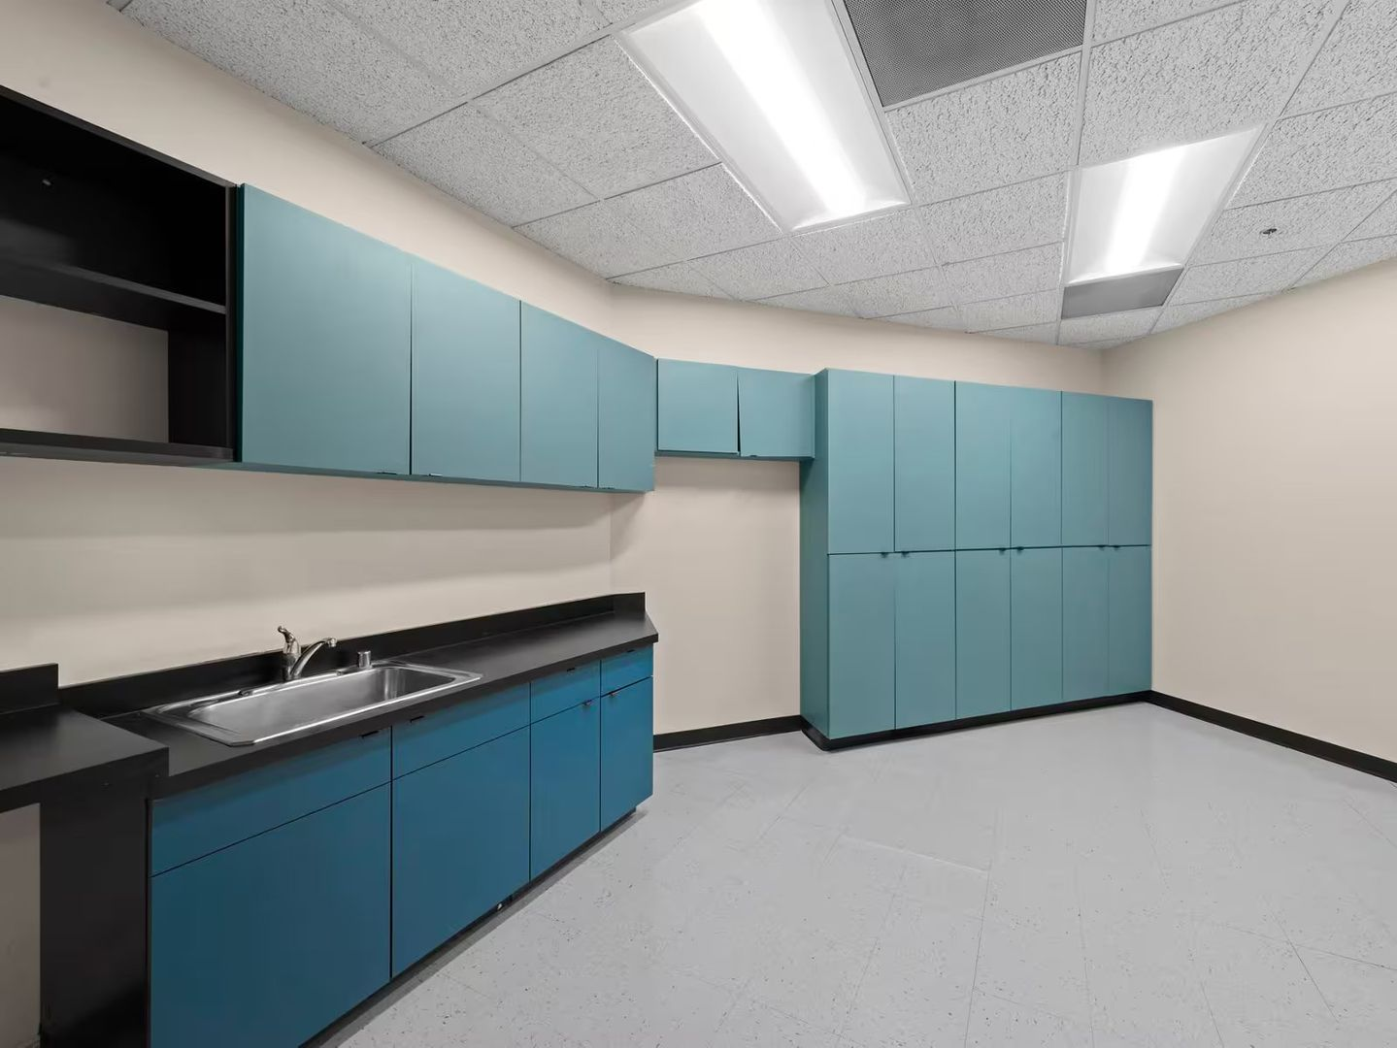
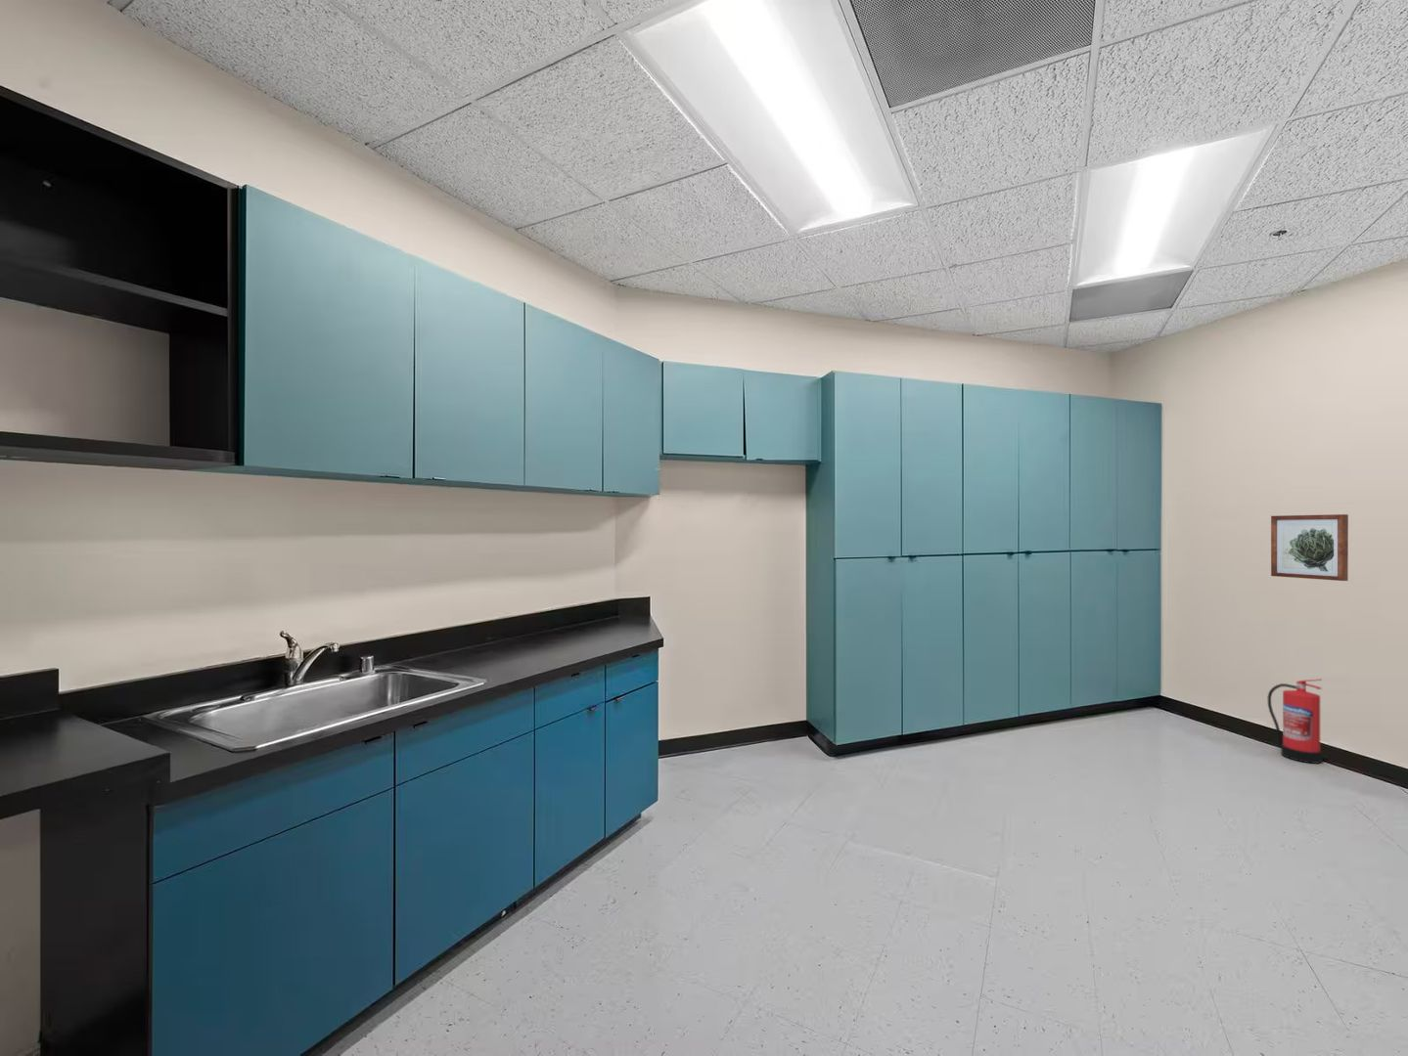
+ wall art [1270,514,1349,581]
+ fire extinguisher [1267,679,1323,764]
